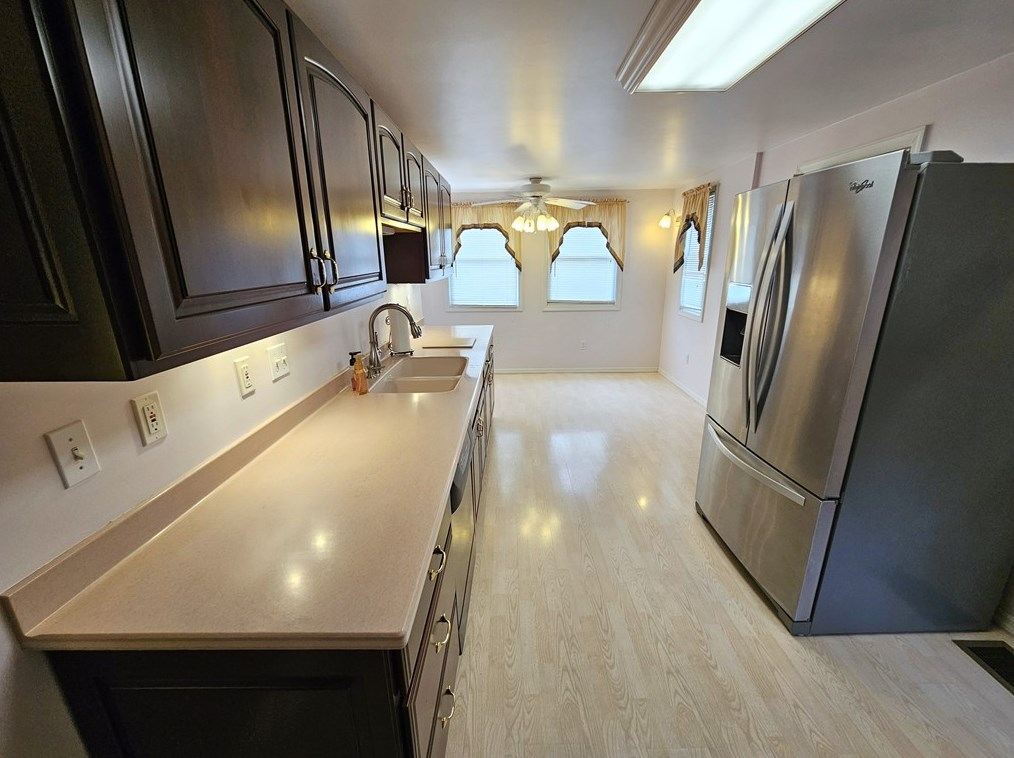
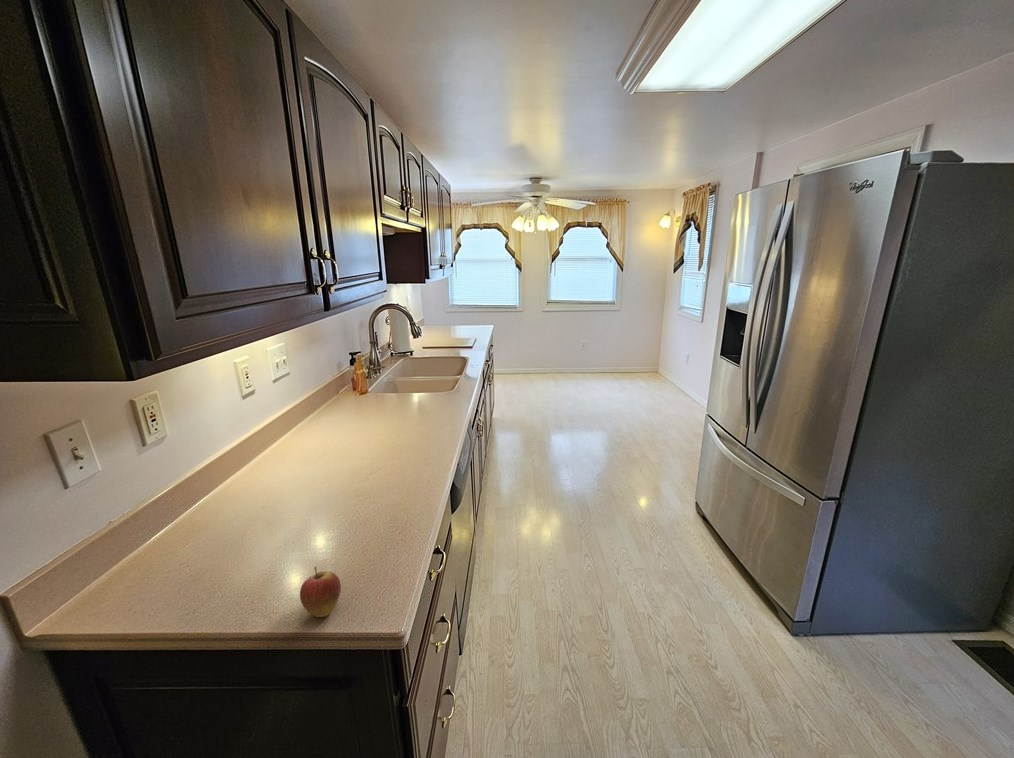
+ fruit [299,566,342,618]
